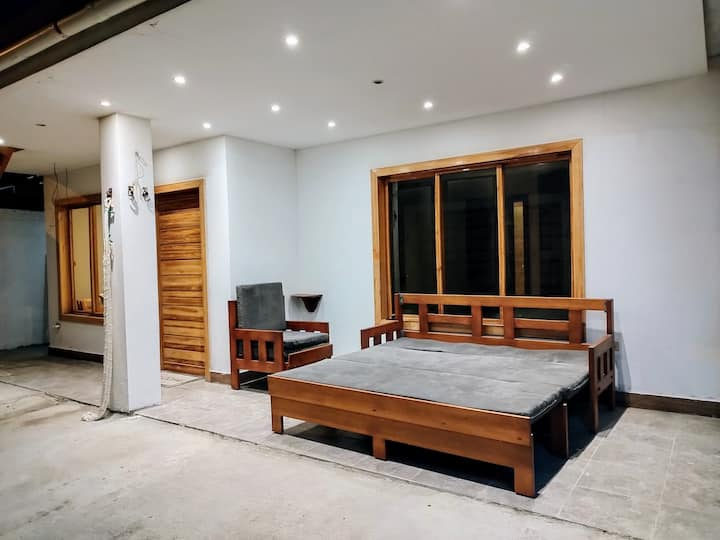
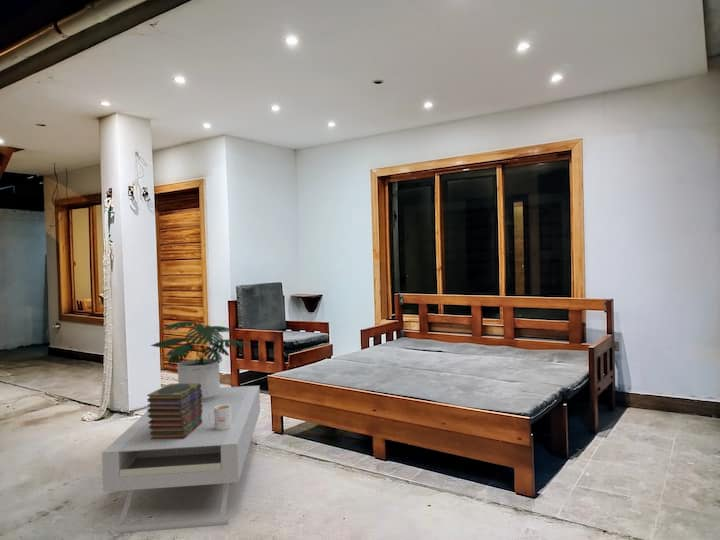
+ mug [208,405,232,430]
+ potted plant [150,320,251,401]
+ book stack [146,383,203,439]
+ coffee table [101,385,261,535]
